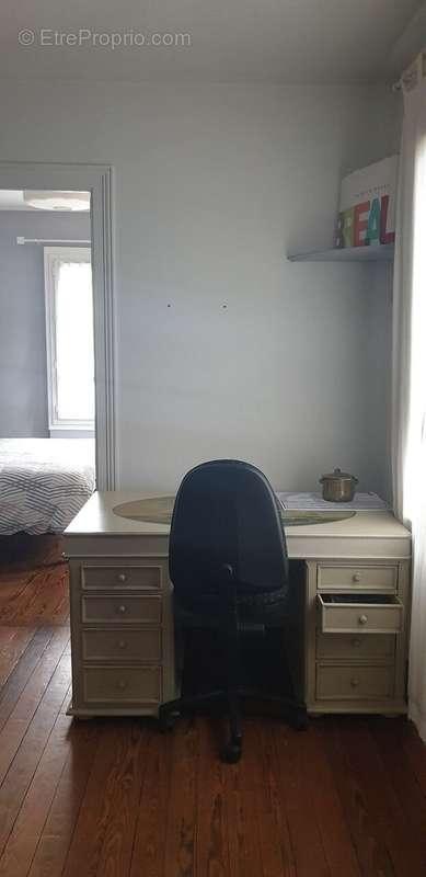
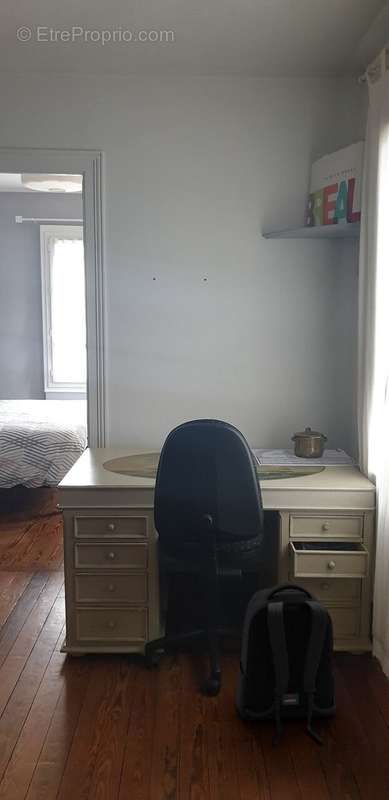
+ backpack [234,581,337,746]
